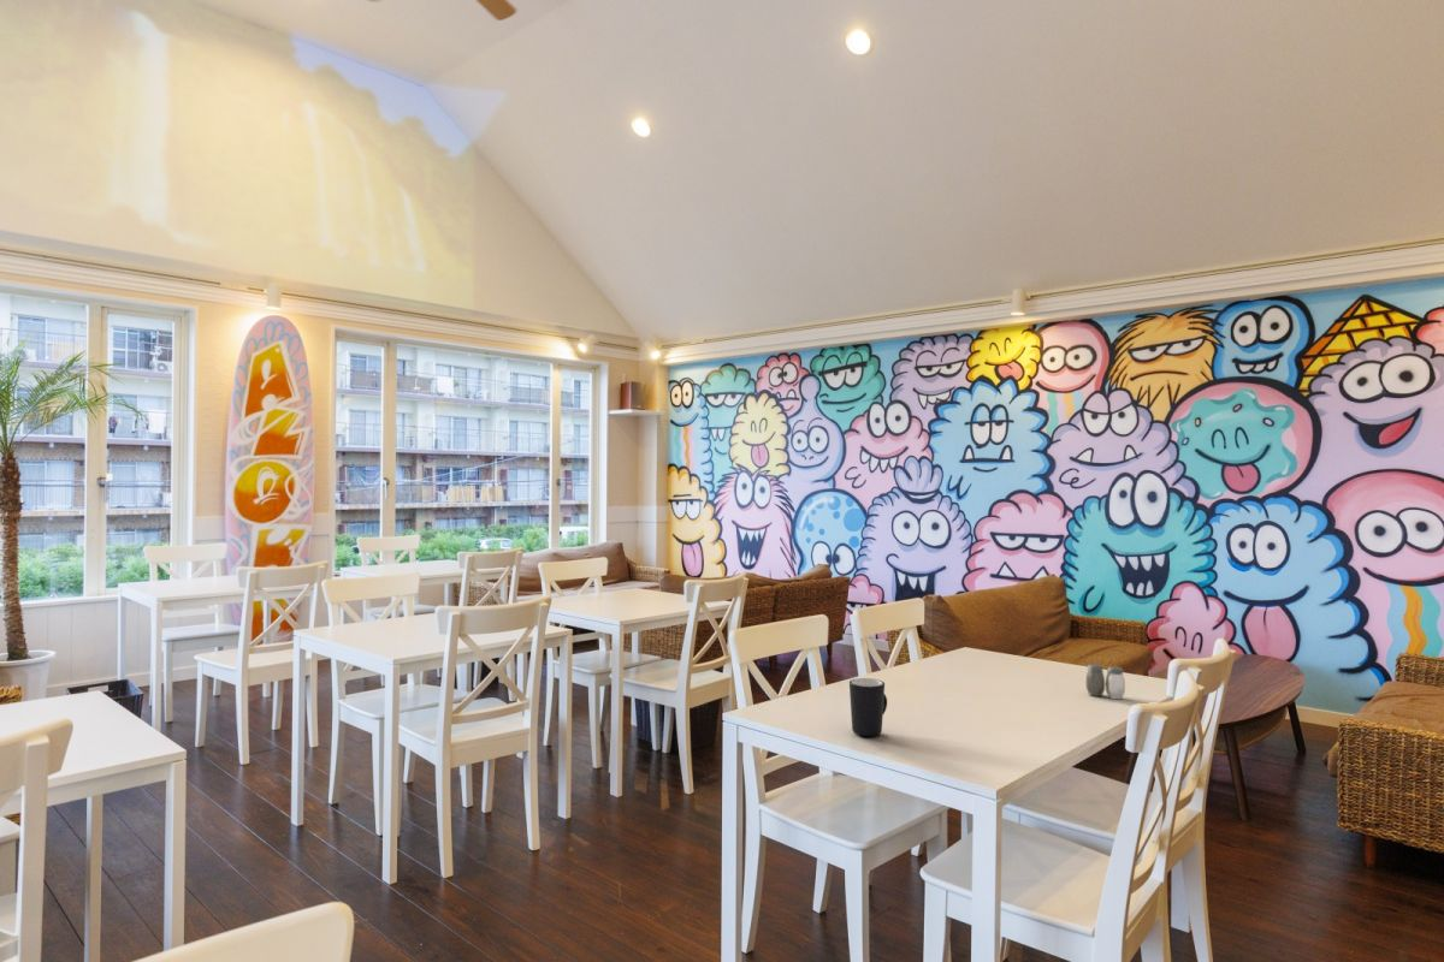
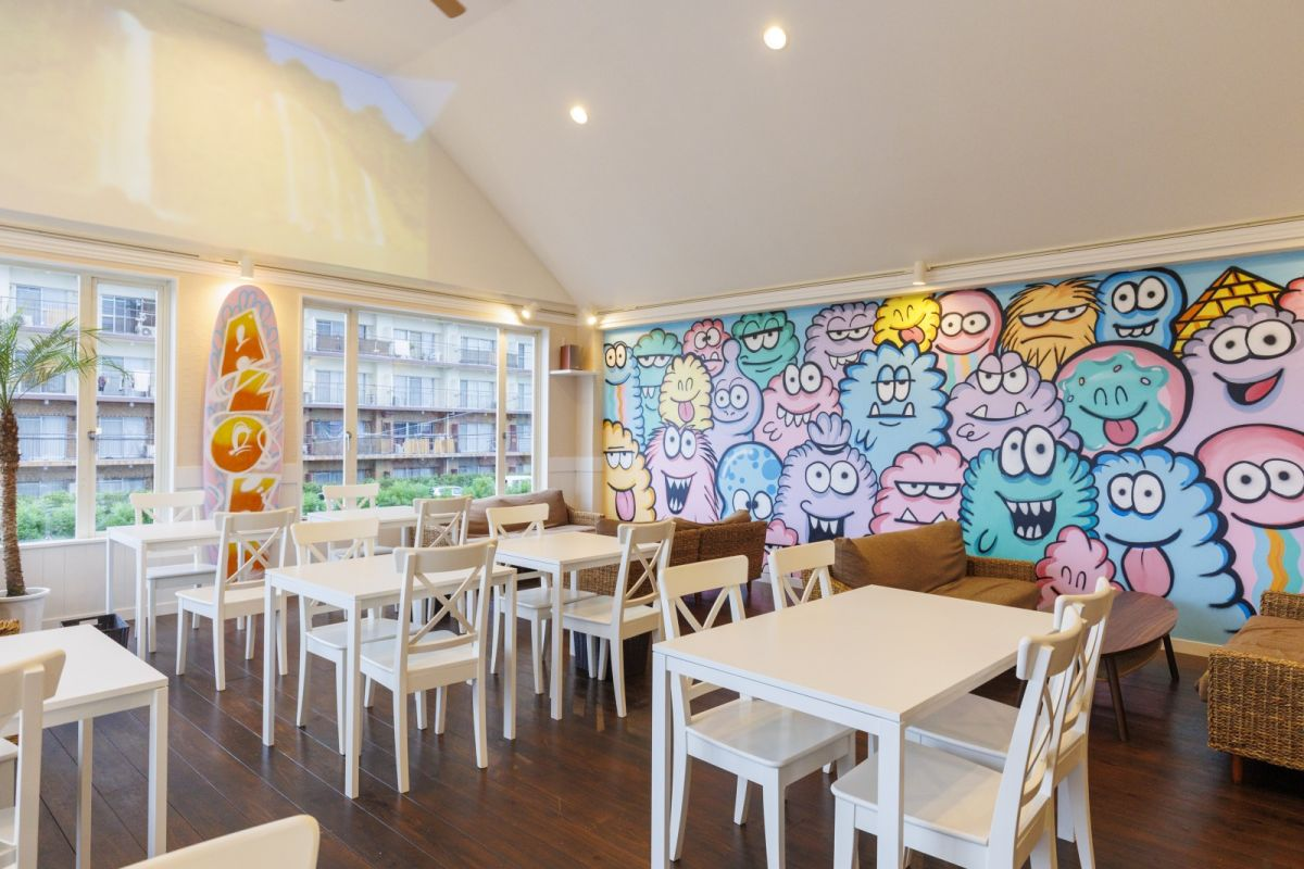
- salt and pepper shaker [1085,663,1126,700]
- mug [848,677,888,737]
